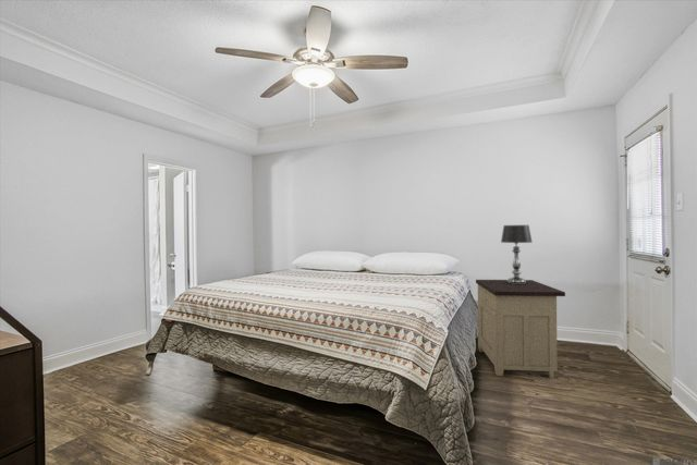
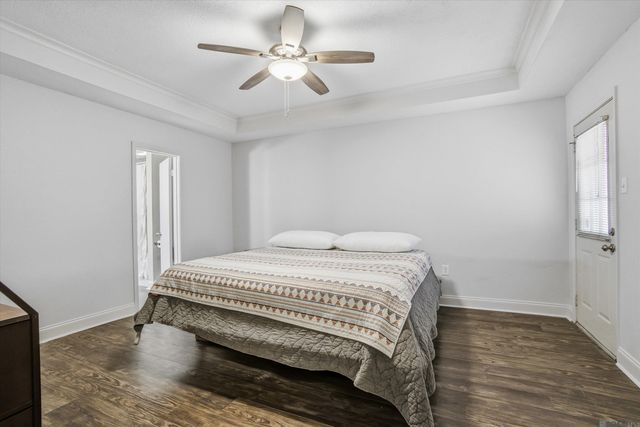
- nightstand [475,279,566,379]
- table lamp [500,224,534,284]
